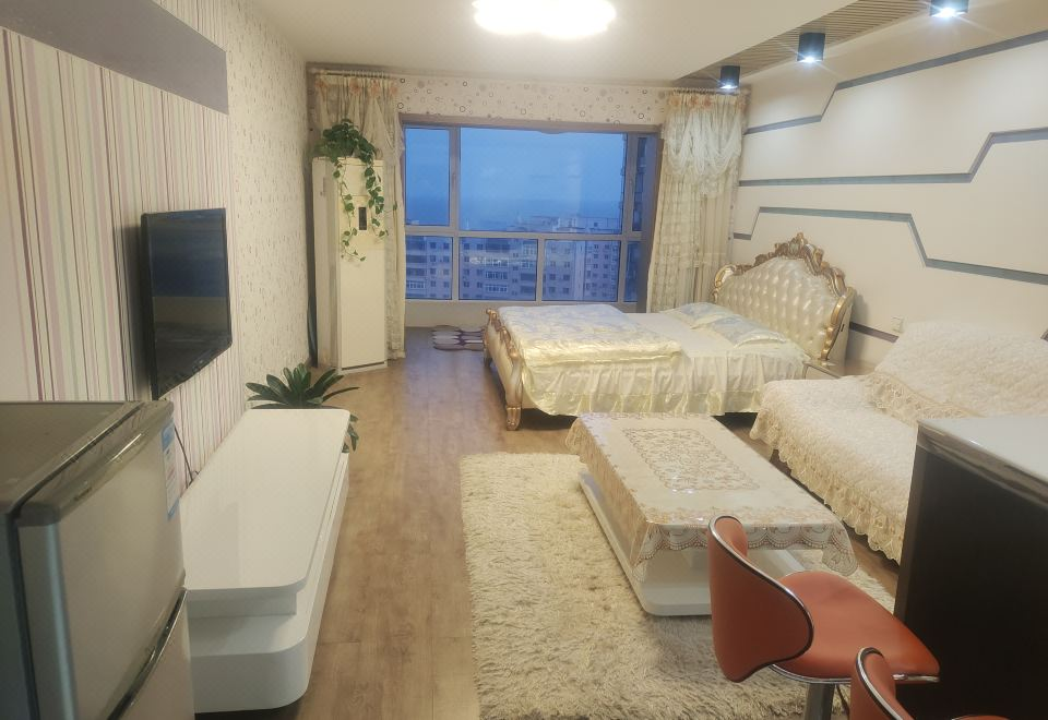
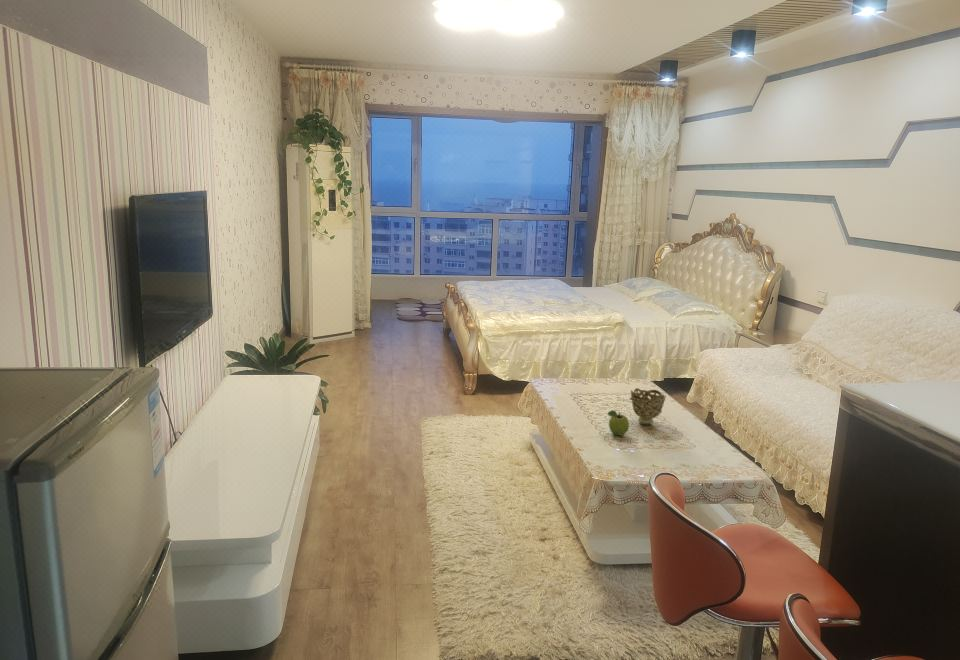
+ fruit [607,409,630,437]
+ decorative bowl [629,387,667,426]
